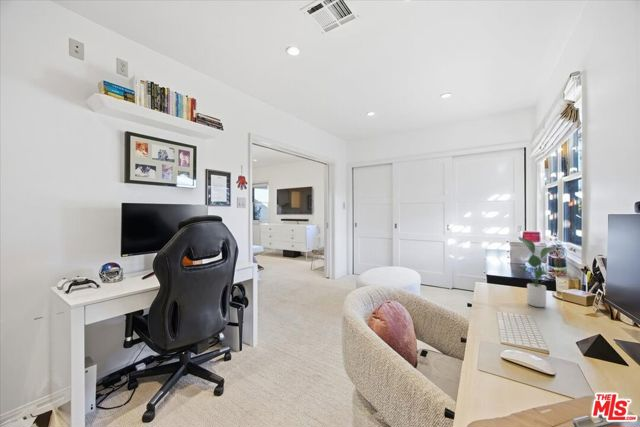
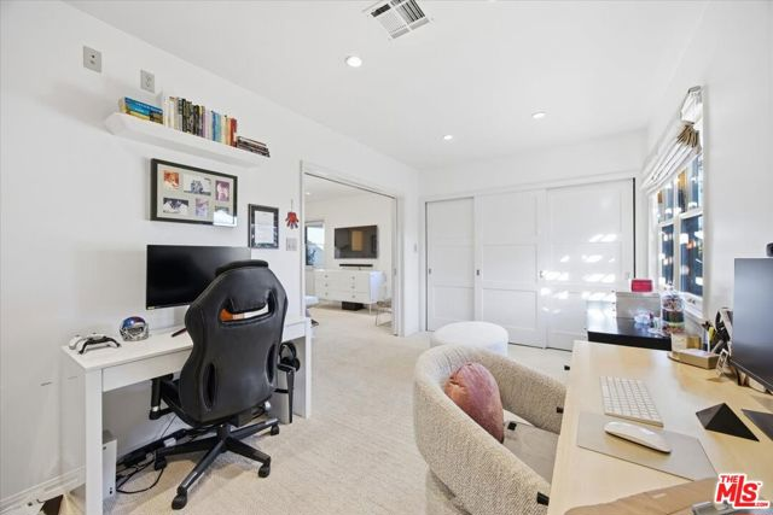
- potted plant [517,236,560,308]
